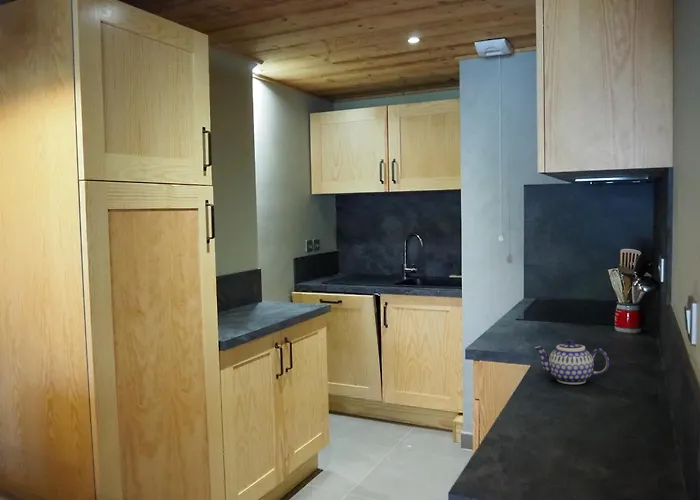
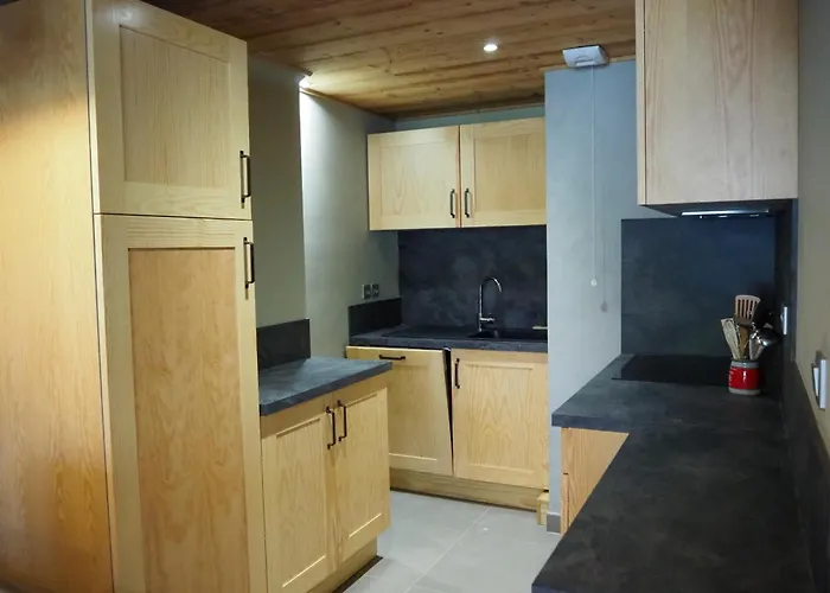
- teapot [533,338,610,385]
